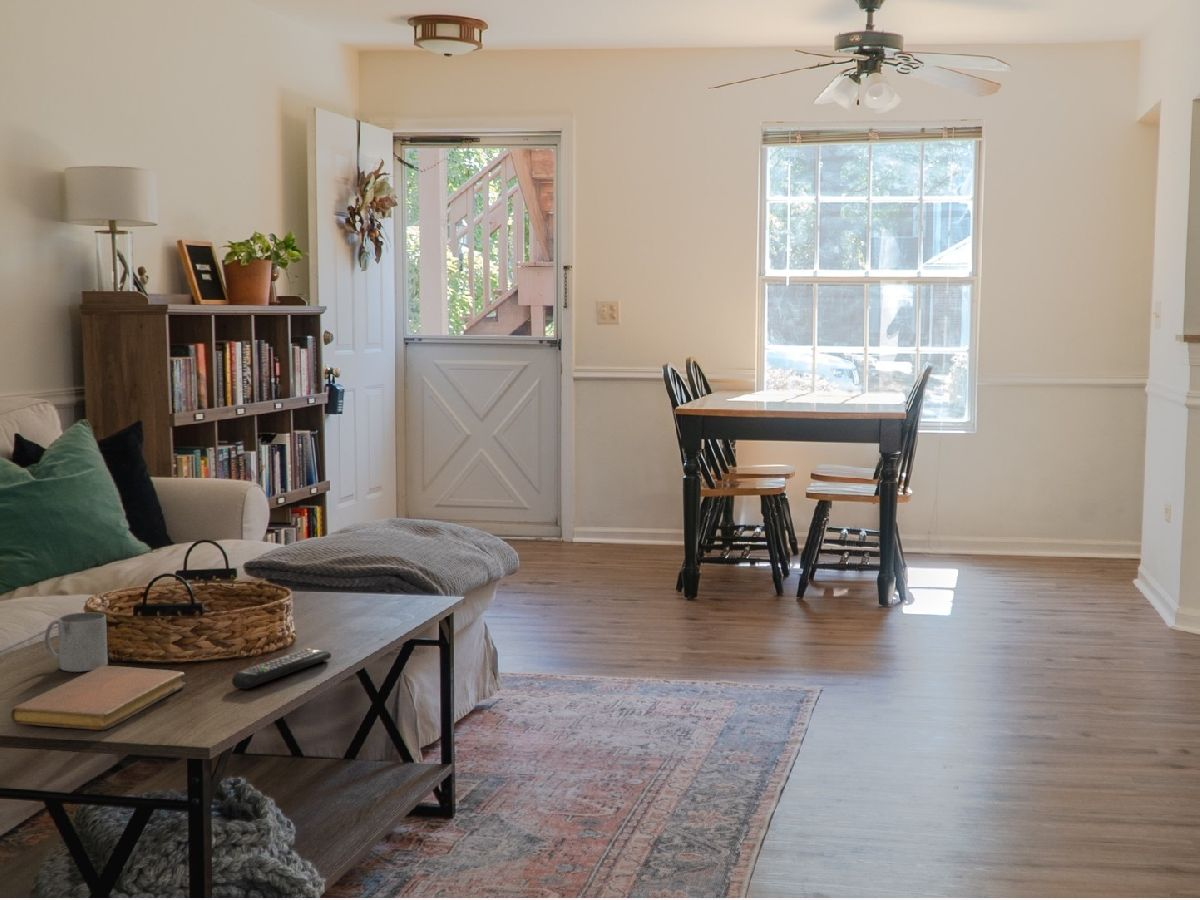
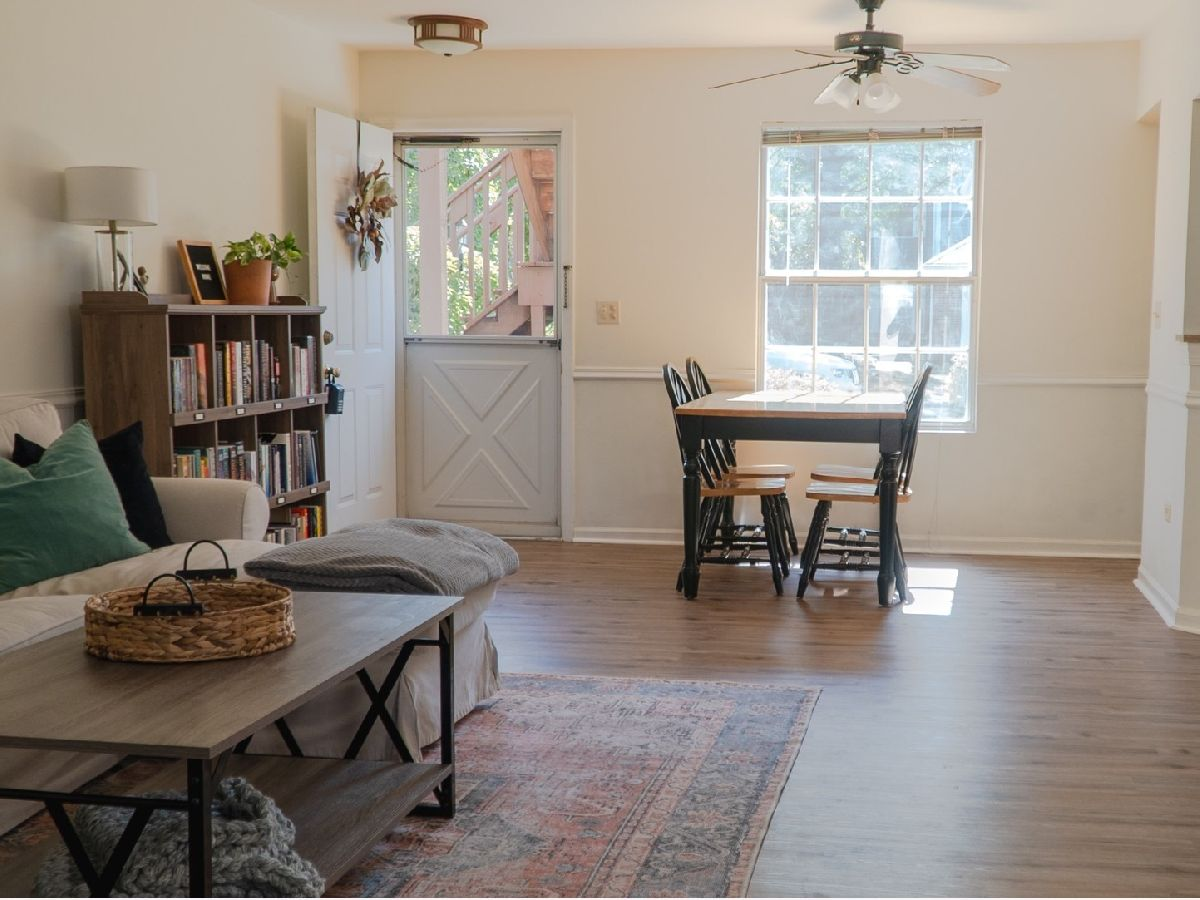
- mug [44,611,109,673]
- remote control [231,647,332,691]
- notebook [10,665,186,731]
